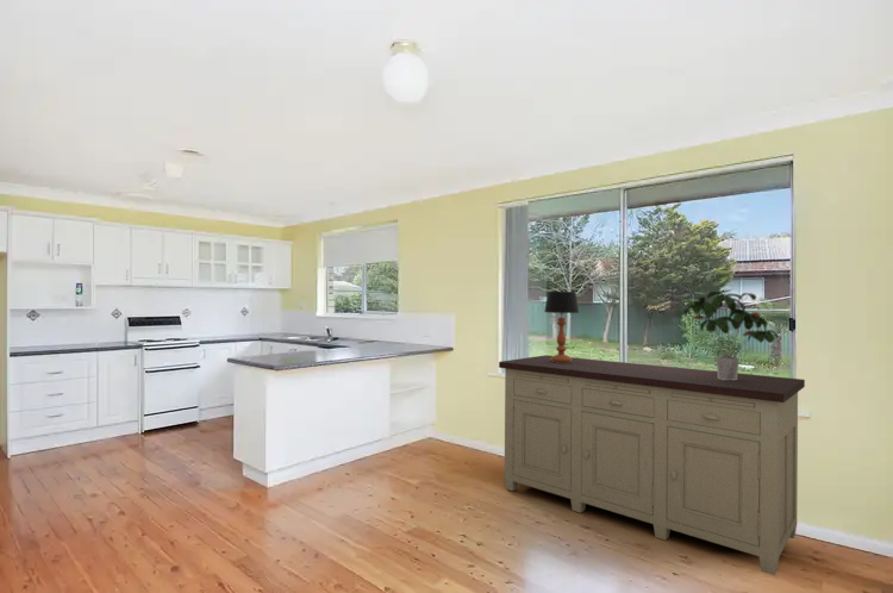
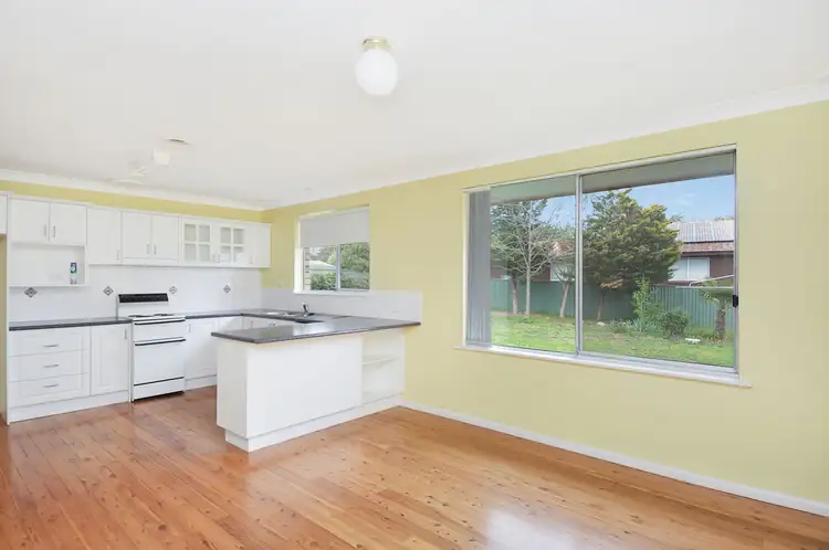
- sideboard [498,354,806,576]
- potted plant [683,291,779,380]
- table lamp [543,291,580,363]
